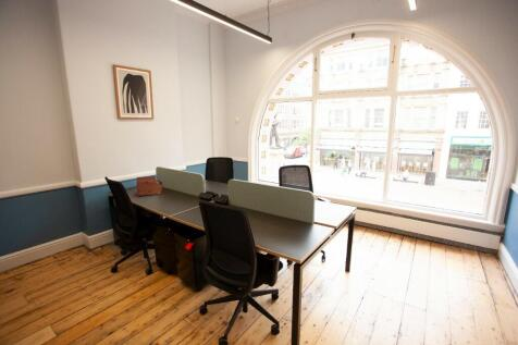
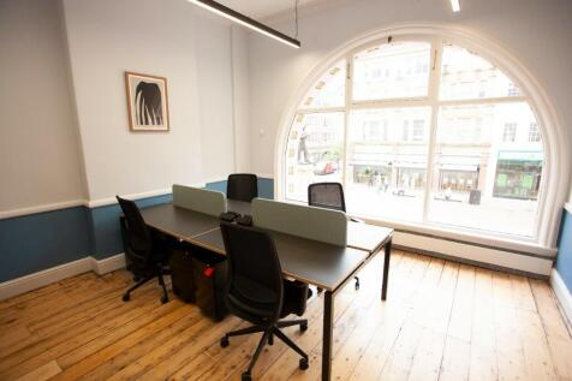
- sewing box [135,175,164,197]
